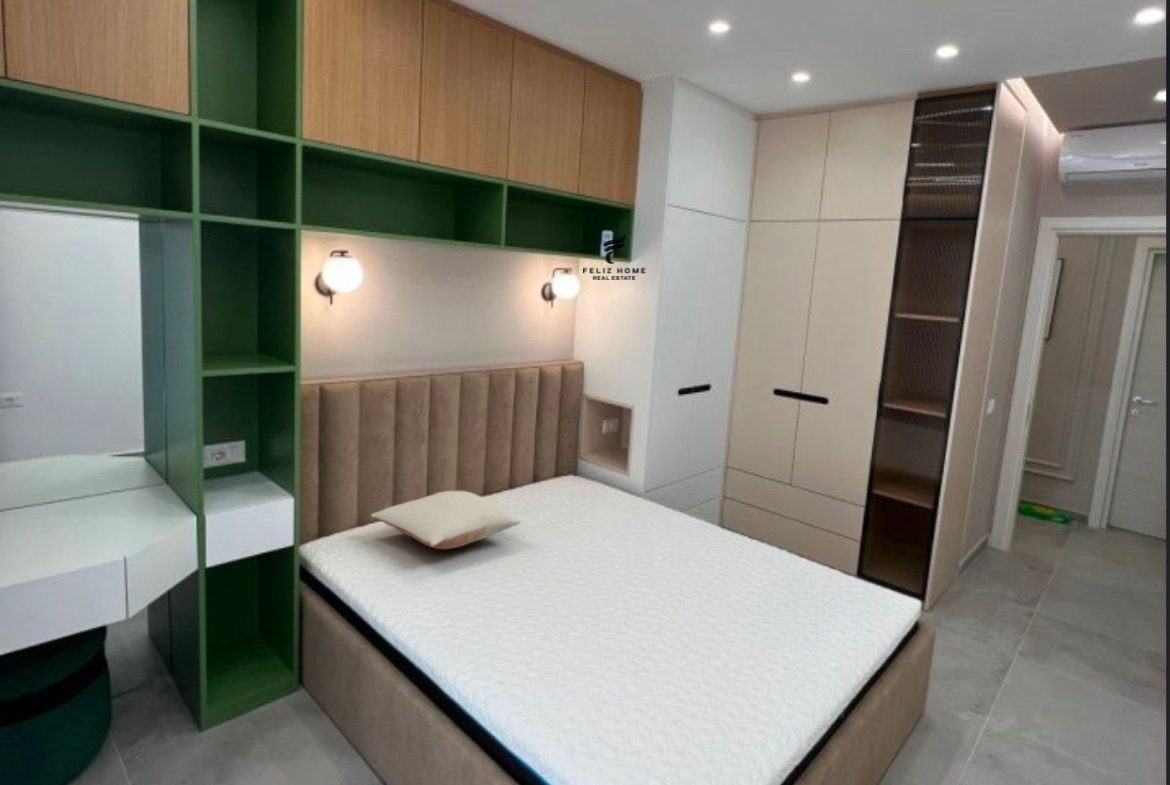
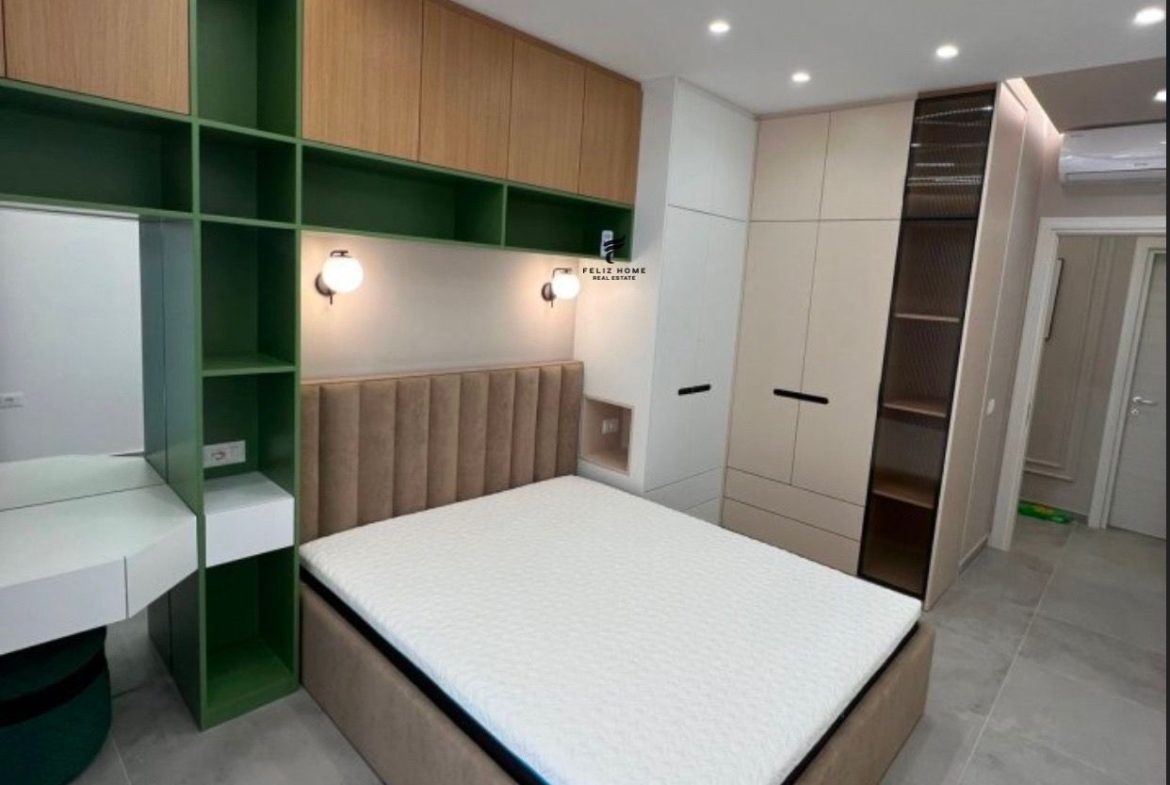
- pillow [370,490,522,550]
